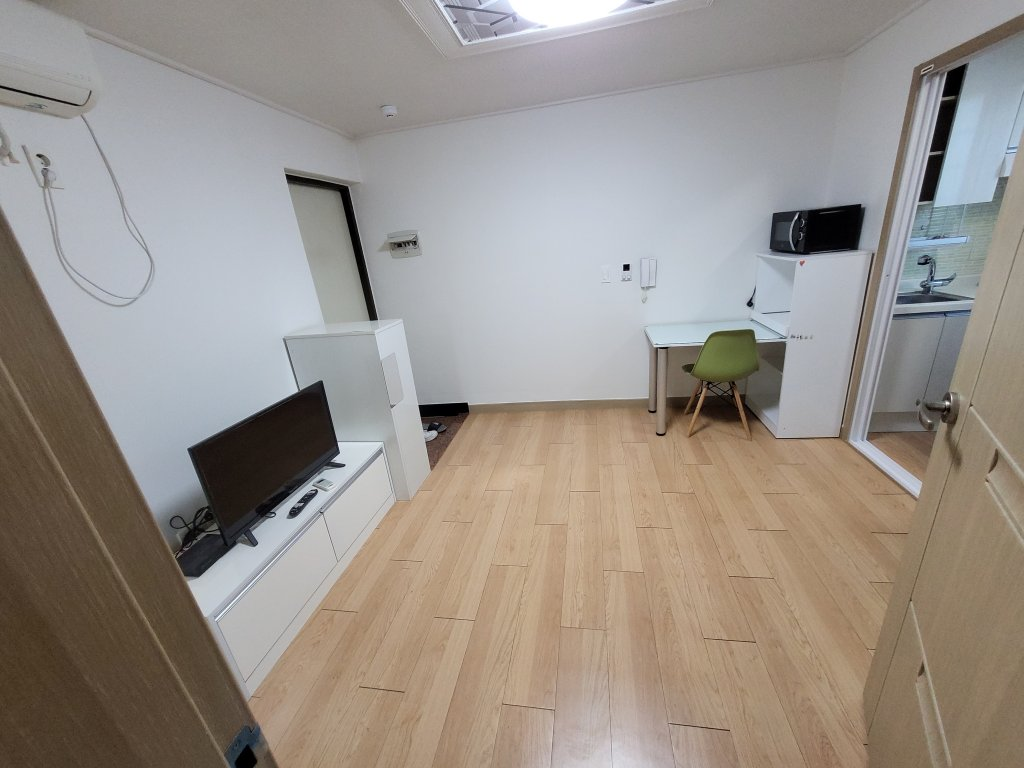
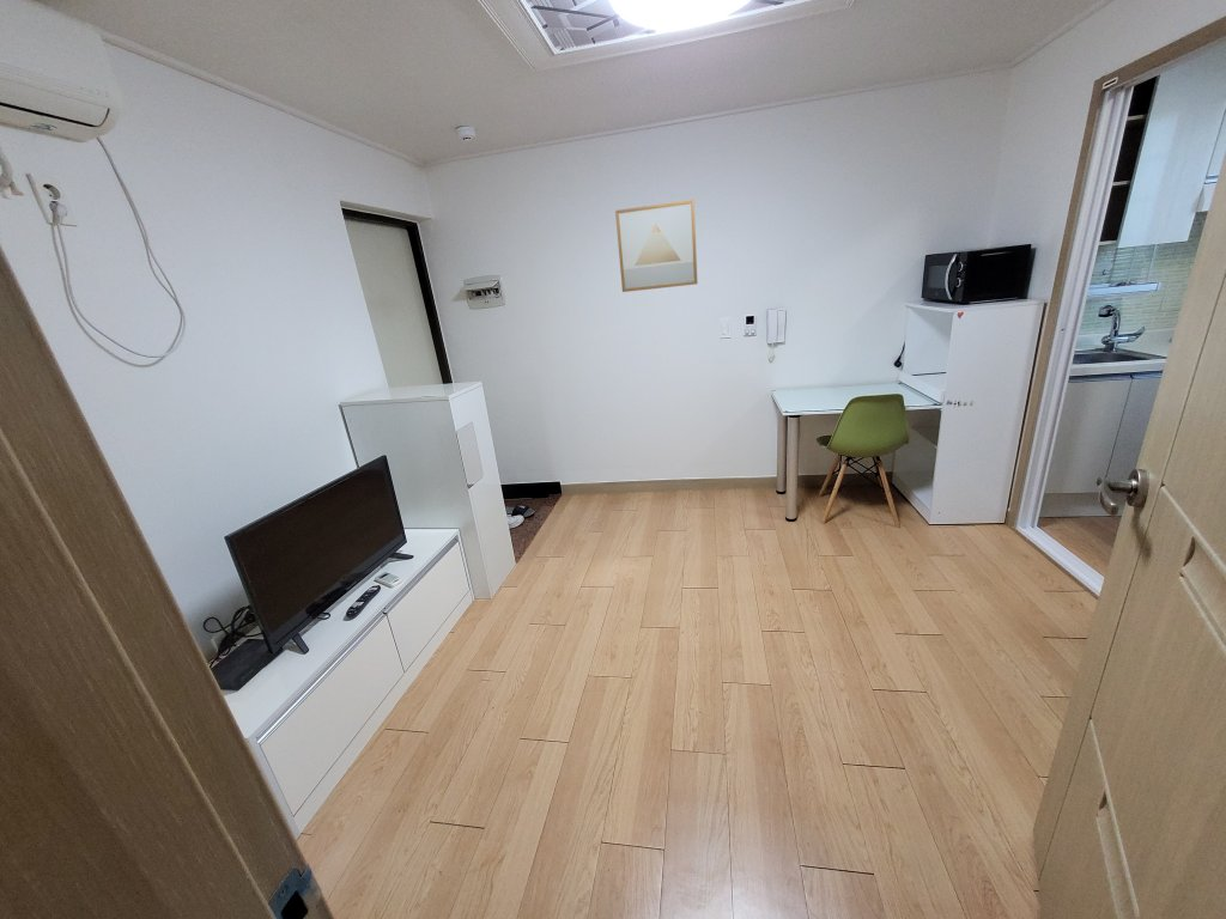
+ wall art [614,199,698,293]
